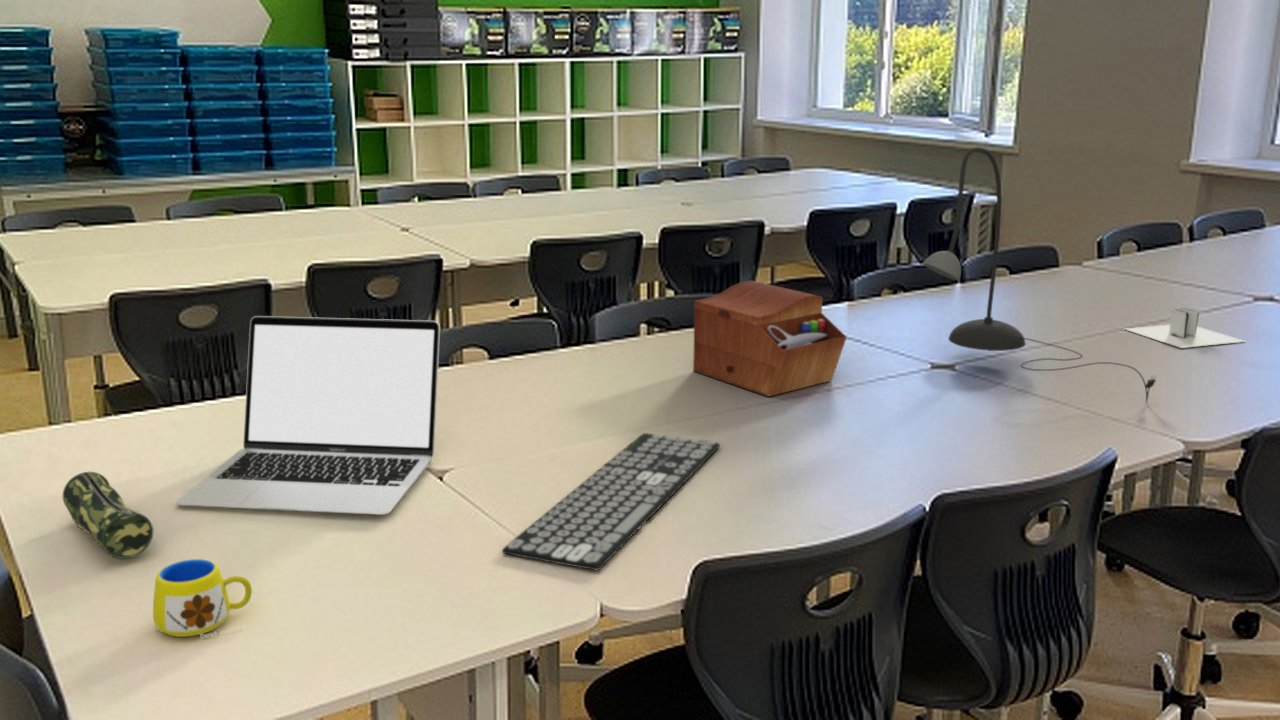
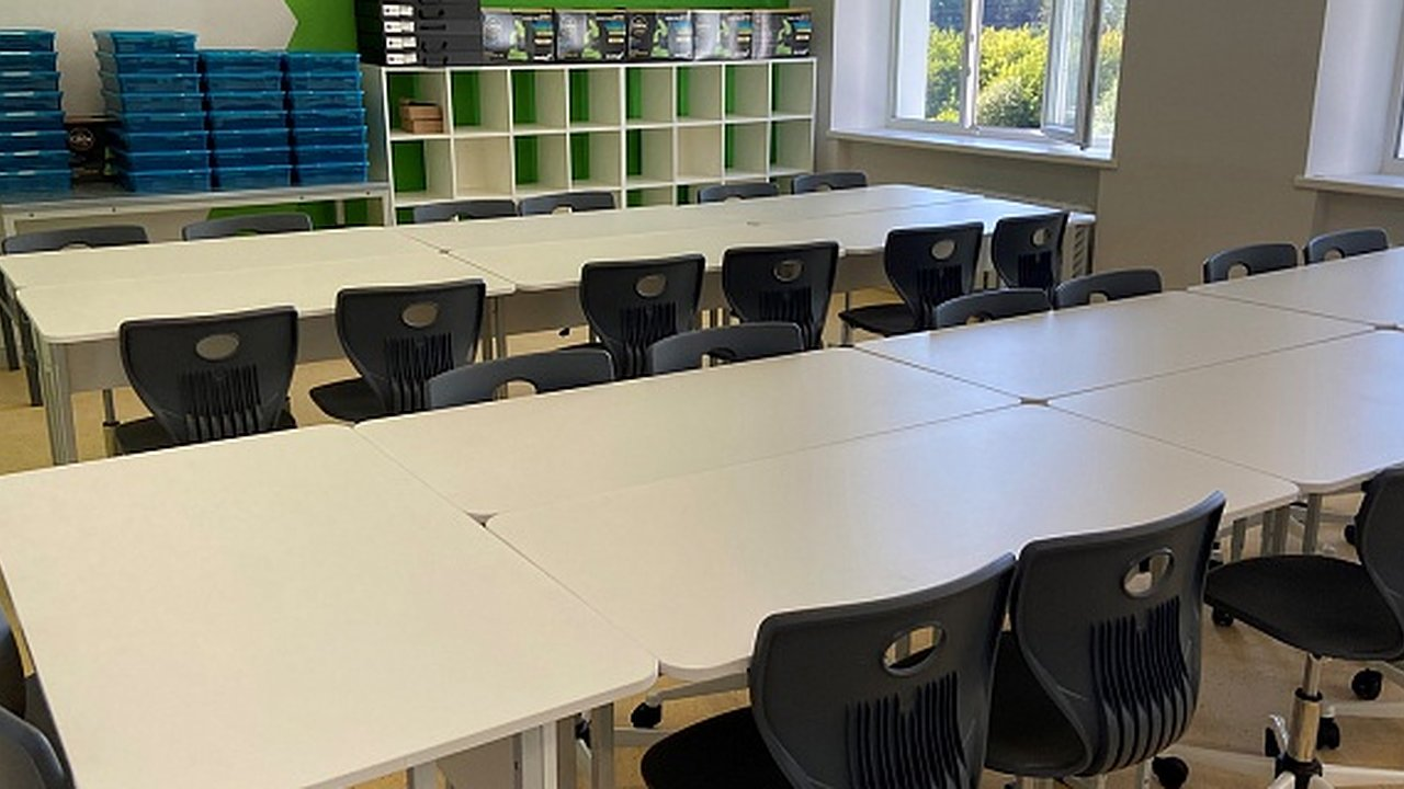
- sewing box [692,279,848,398]
- desk lamp [922,146,1157,404]
- keyboard [501,432,721,572]
- mug [152,558,253,639]
- laptop [175,315,441,516]
- pencil case [62,471,154,560]
- video game console [1124,306,1246,349]
